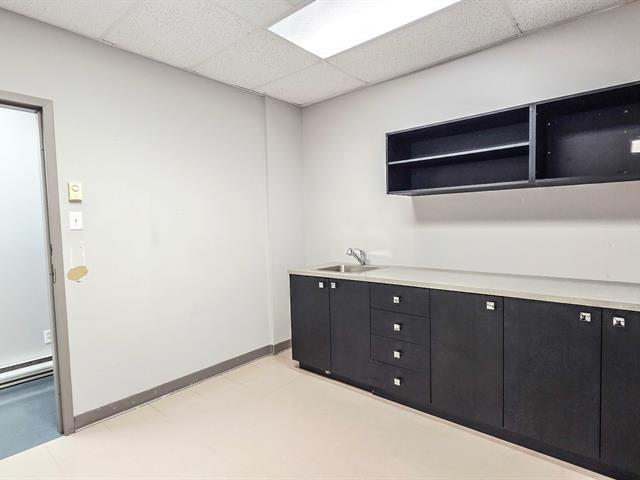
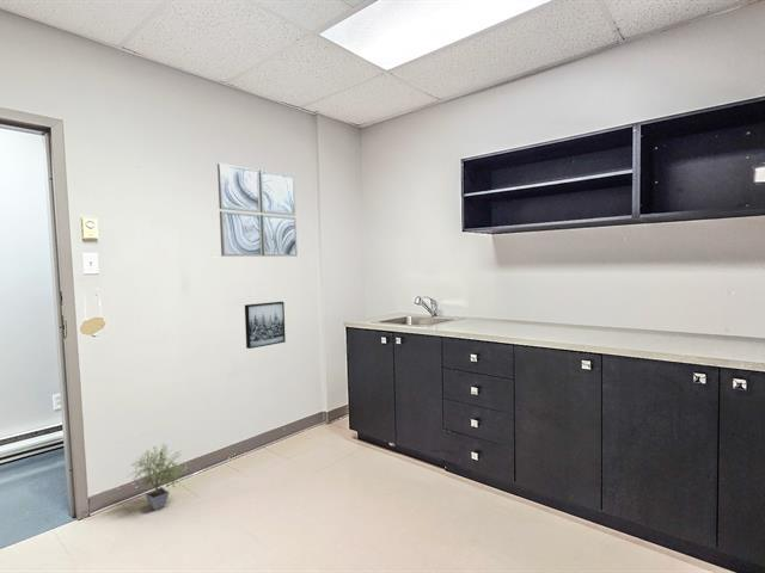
+ wall art [216,162,299,258]
+ potted plant [126,442,188,511]
+ wall art [244,301,287,350]
